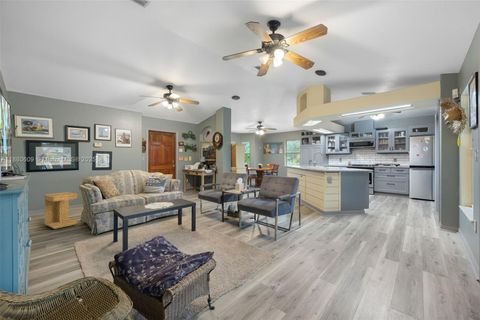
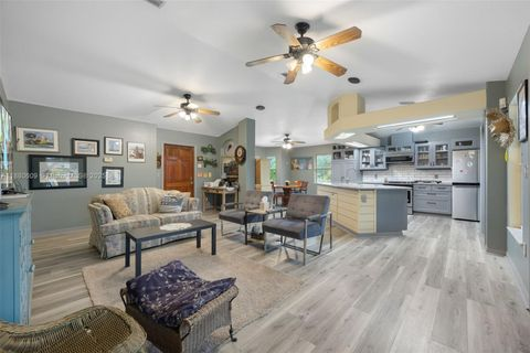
- side table [43,191,79,230]
